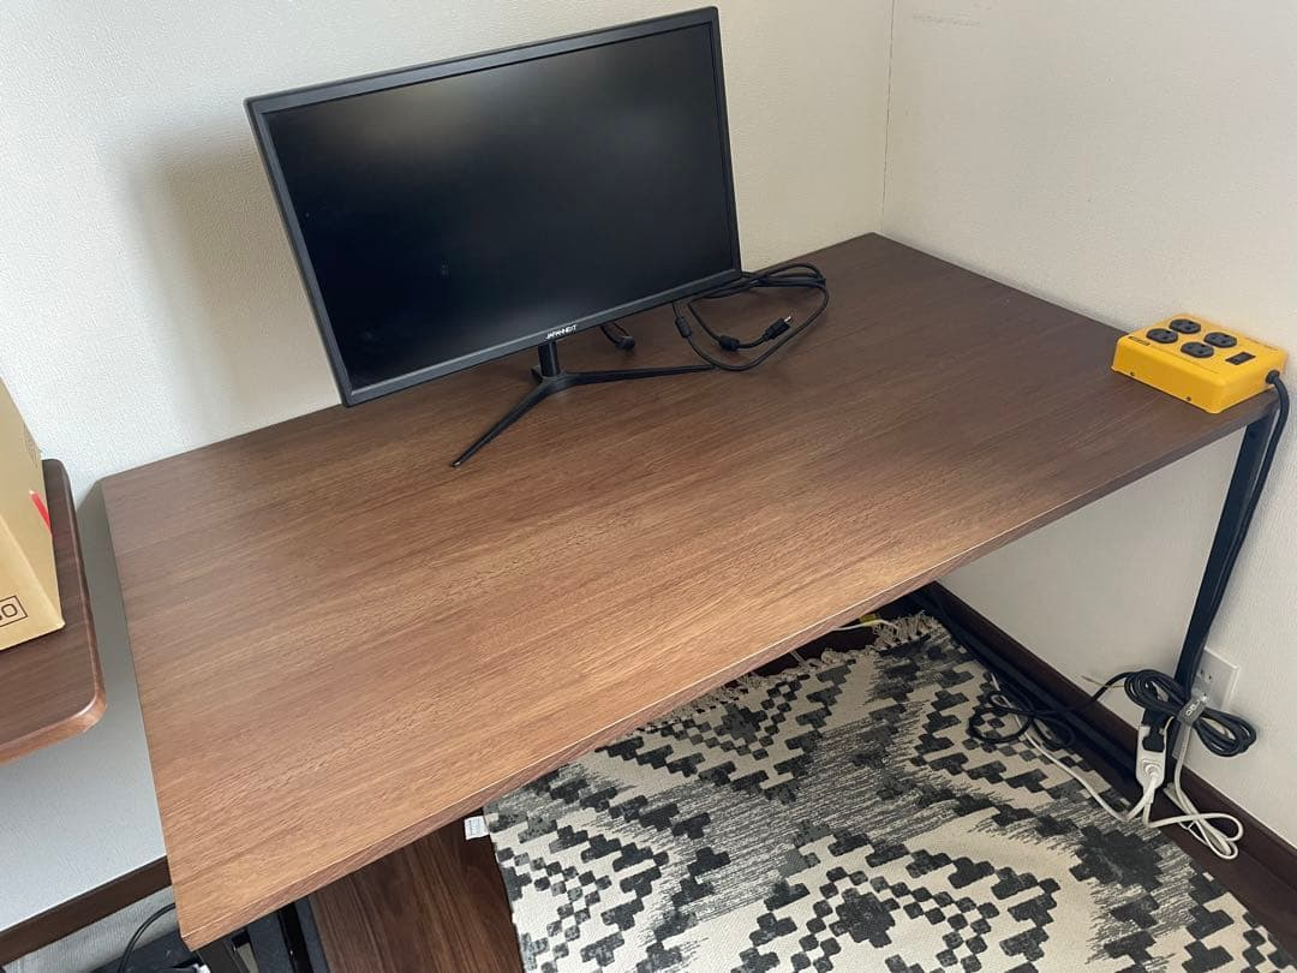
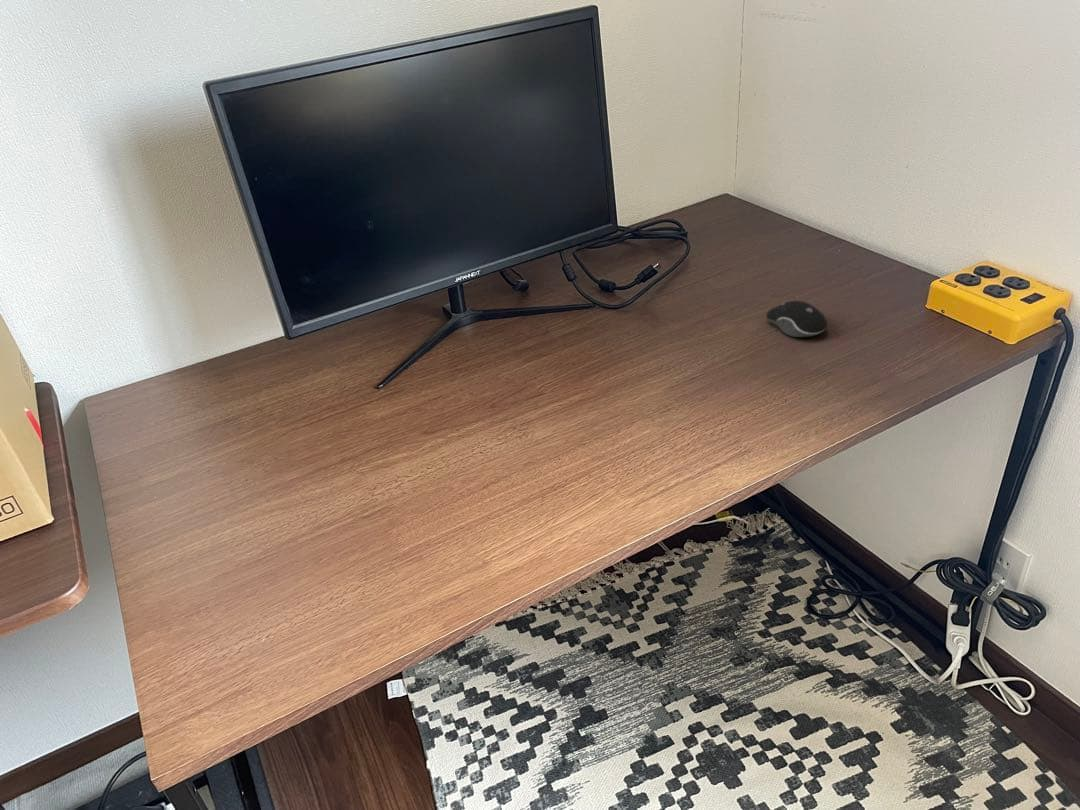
+ computer mouse [765,300,829,338]
